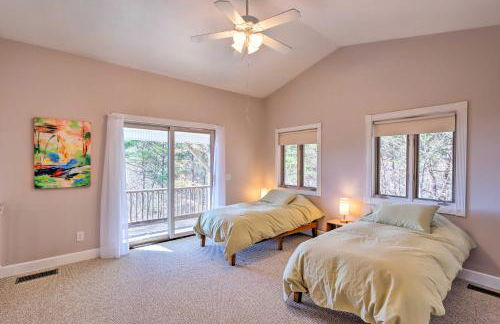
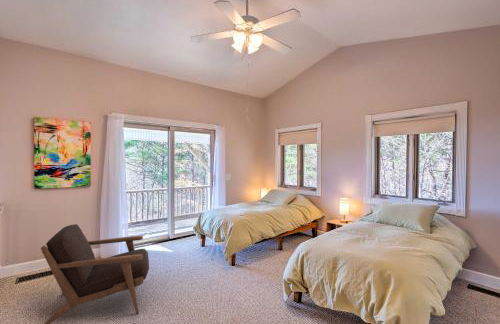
+ armchair [40,223,150,324]
